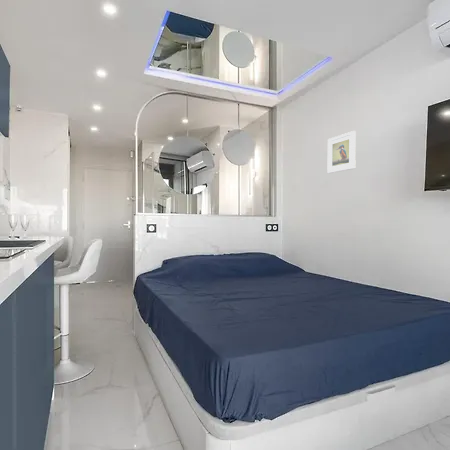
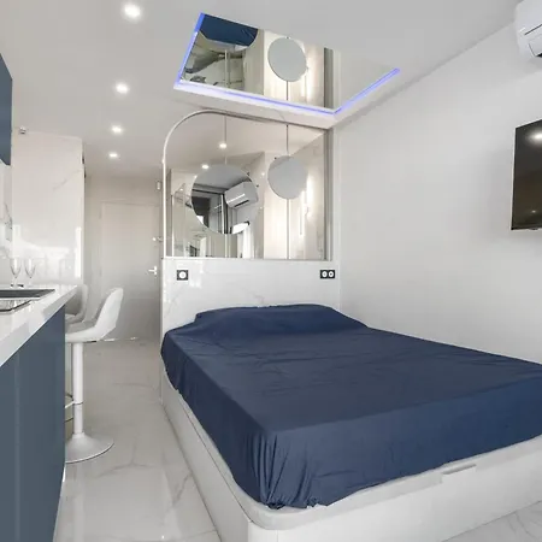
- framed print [327,130,357,174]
